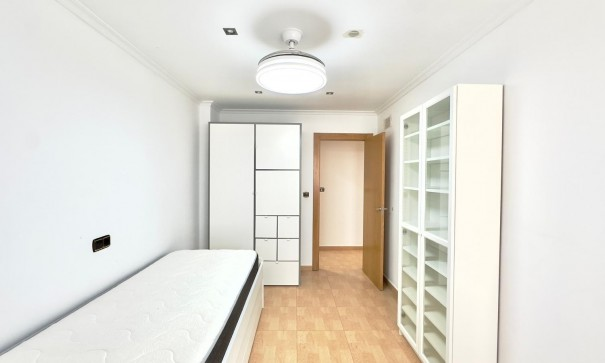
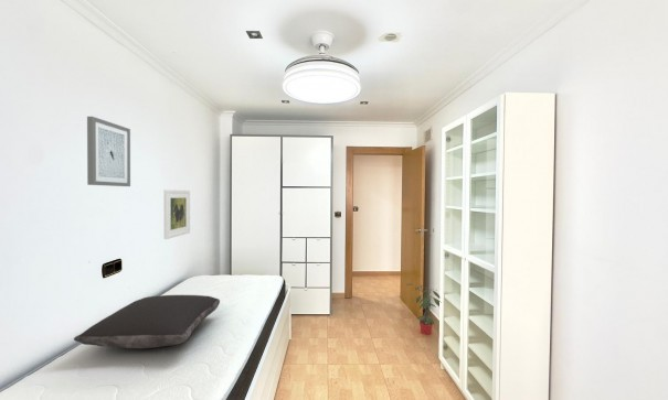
+ potted plant [405,283,441,336]
+ wall art [86,116,131,187]
+ pillow [73,294,221,349]
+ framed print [163,188,191,240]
